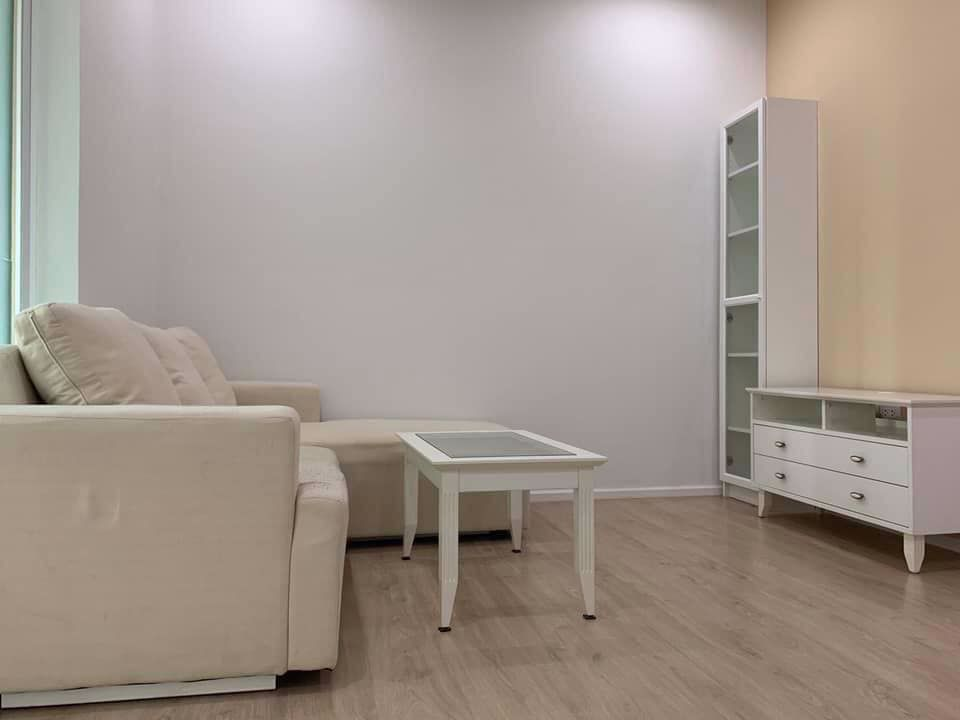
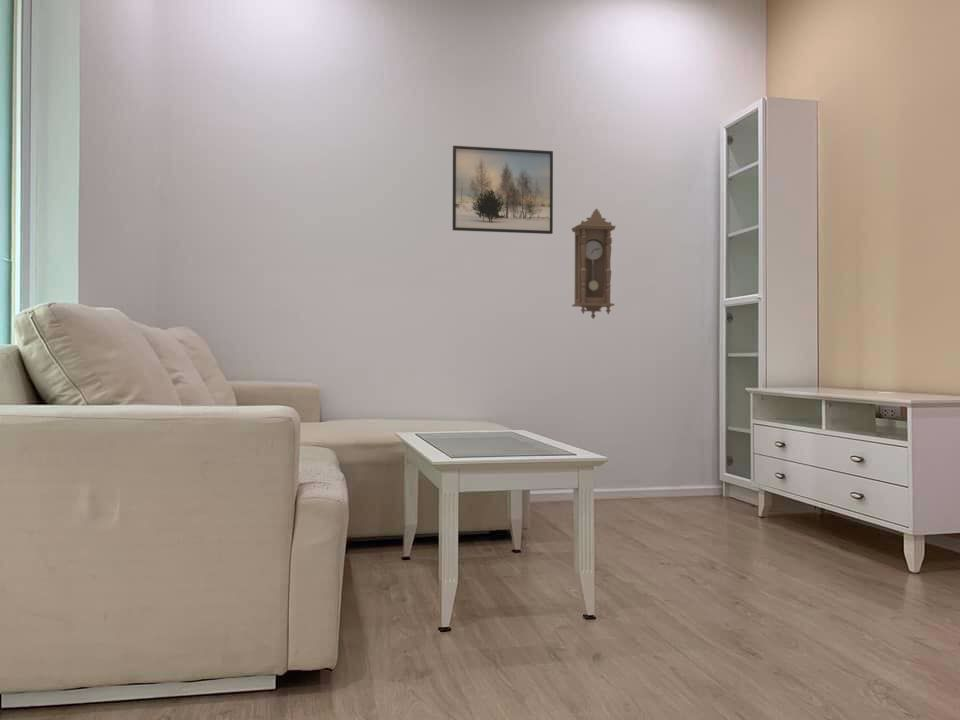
+ pendulum clock [571,208,617,320]
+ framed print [452,144,554,235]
